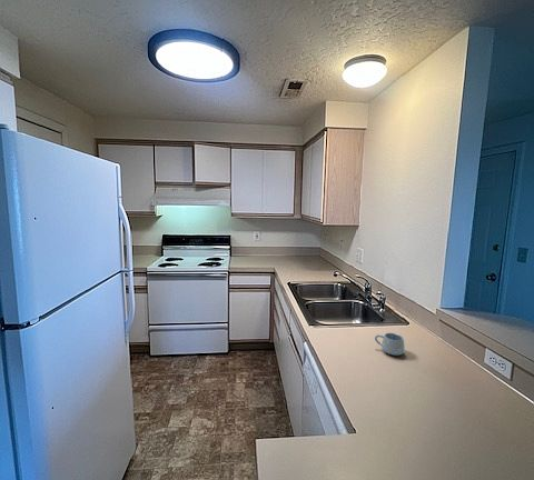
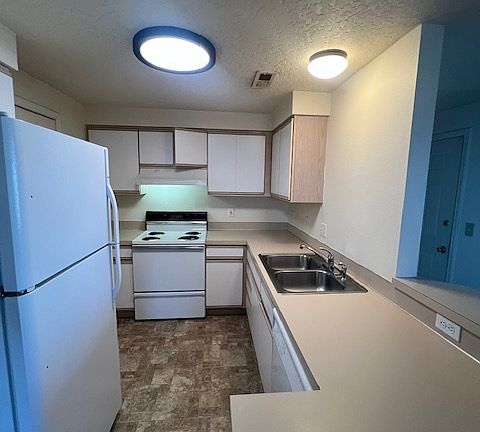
- mug [374,332,406,357]
